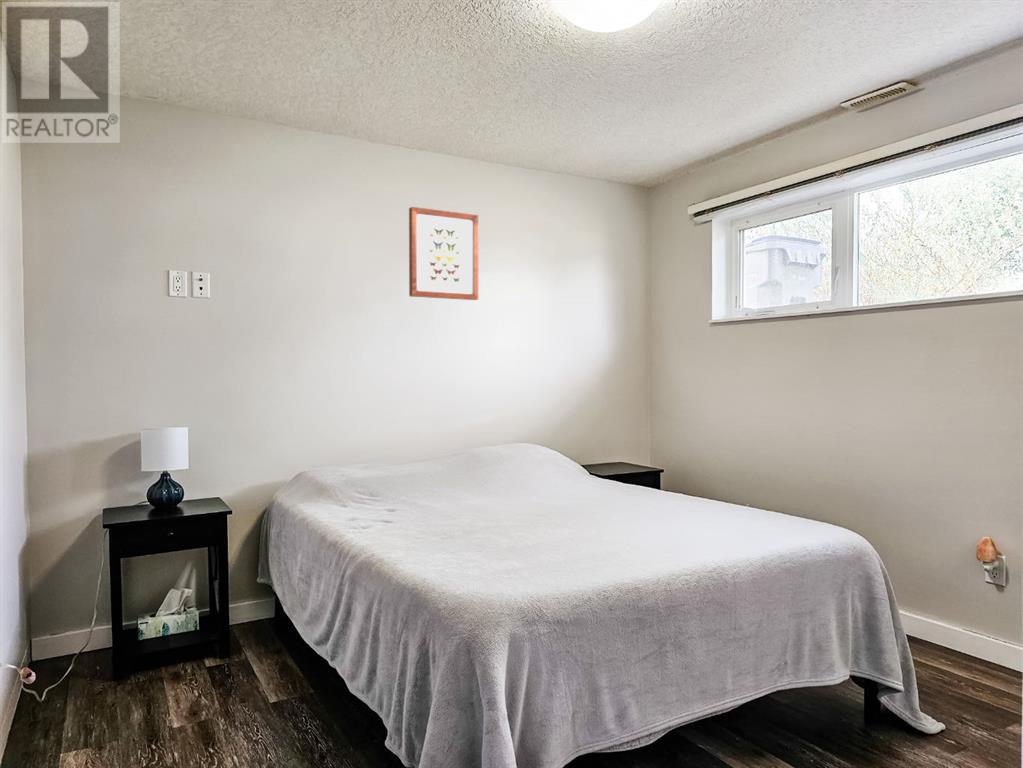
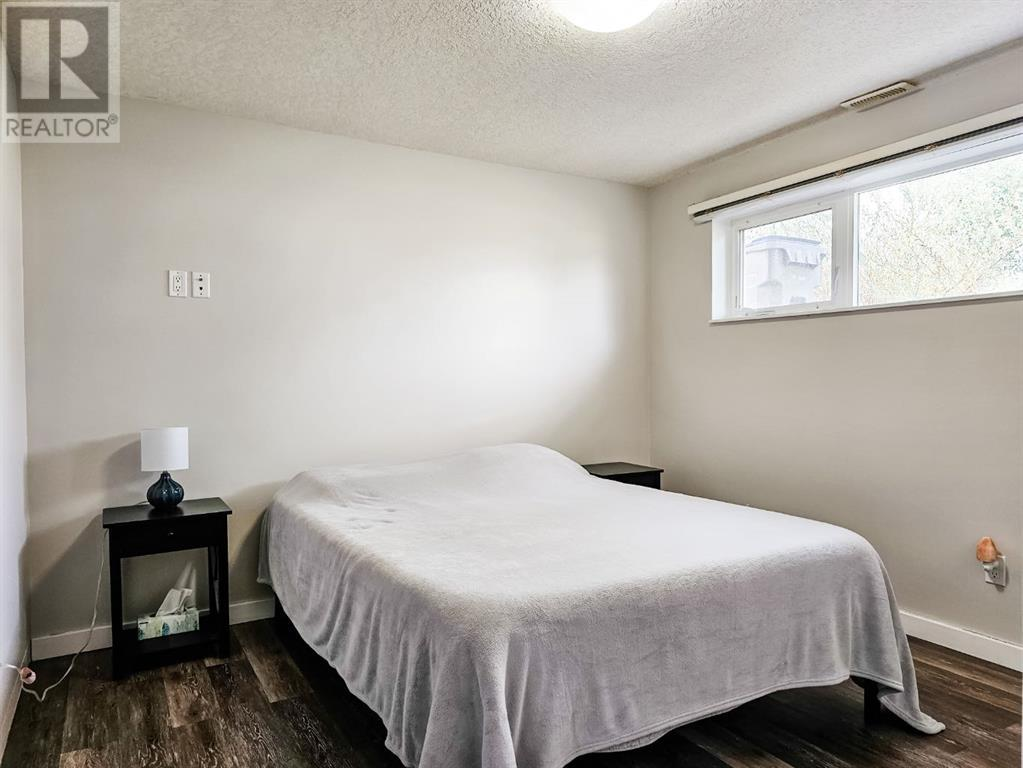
- wall art [408,206,479,301]
